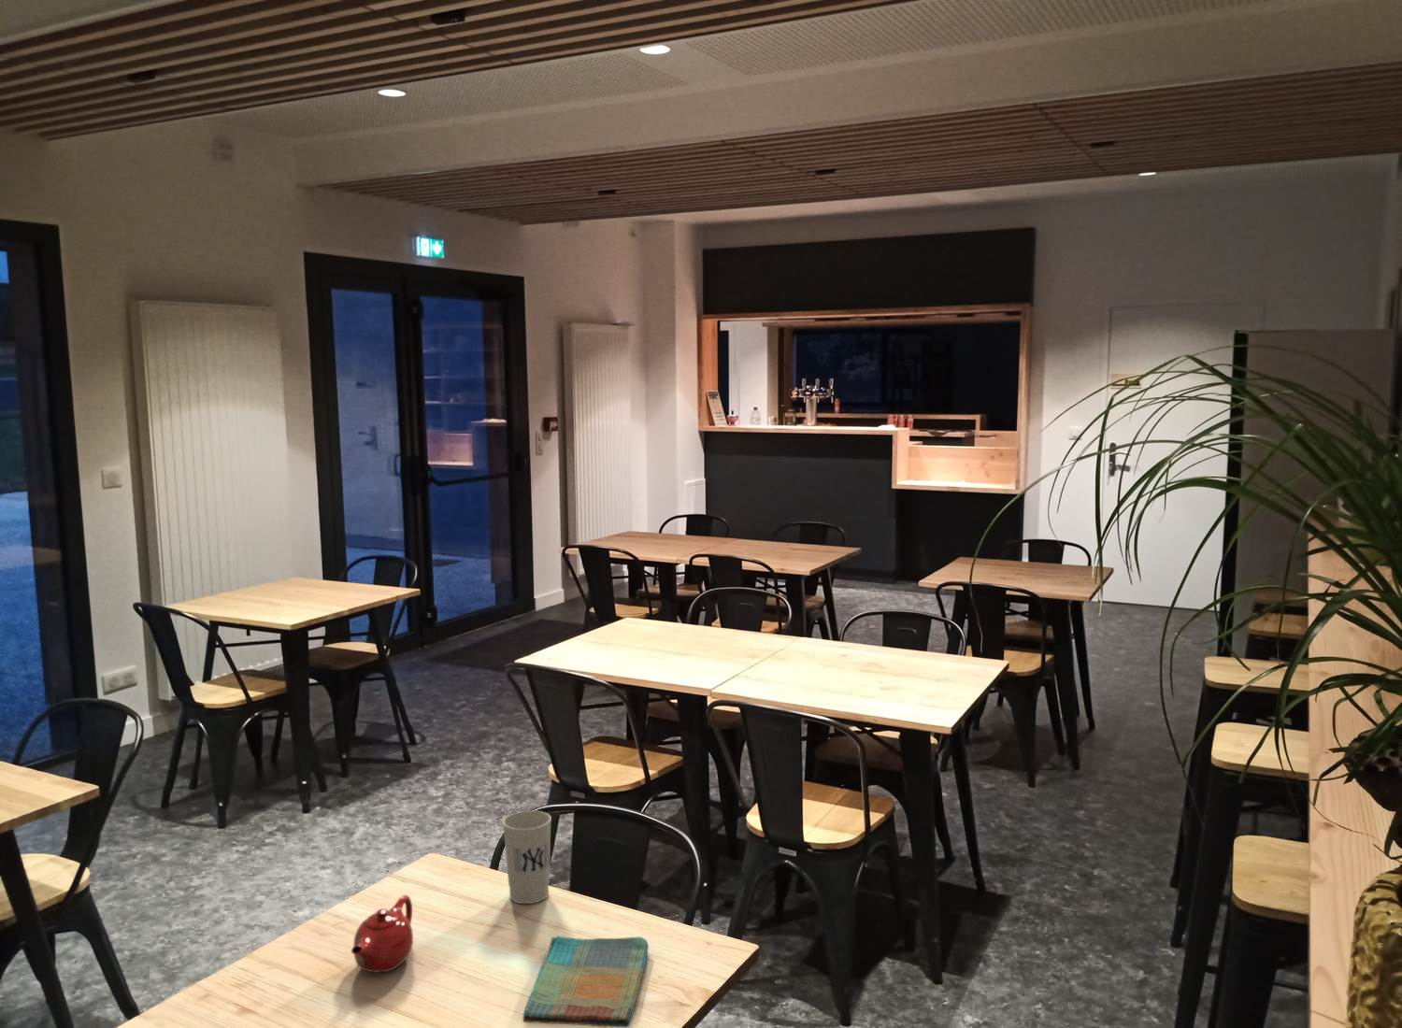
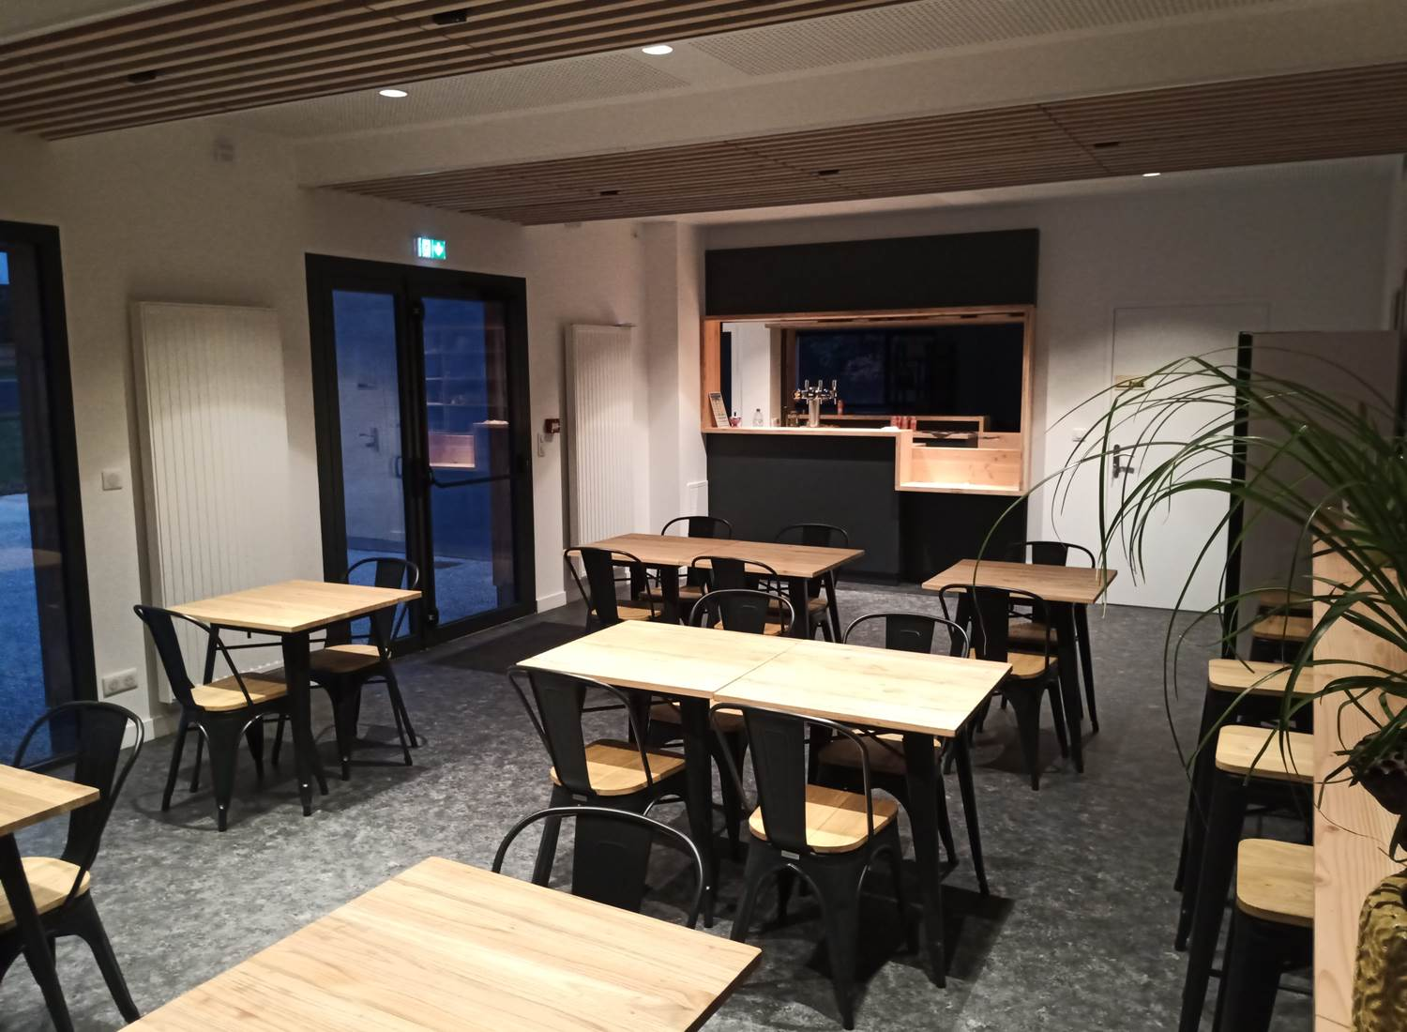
- cup [502,809,552,905]
- dish towel [521,934,650,1028]
- teapot [350,894,414,973]
